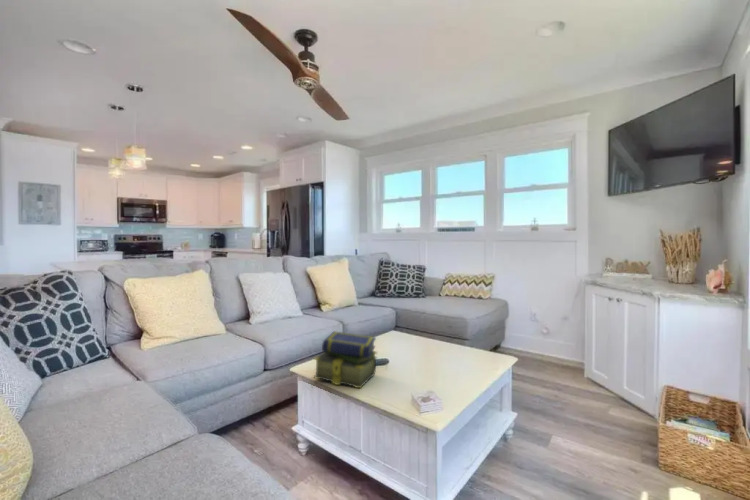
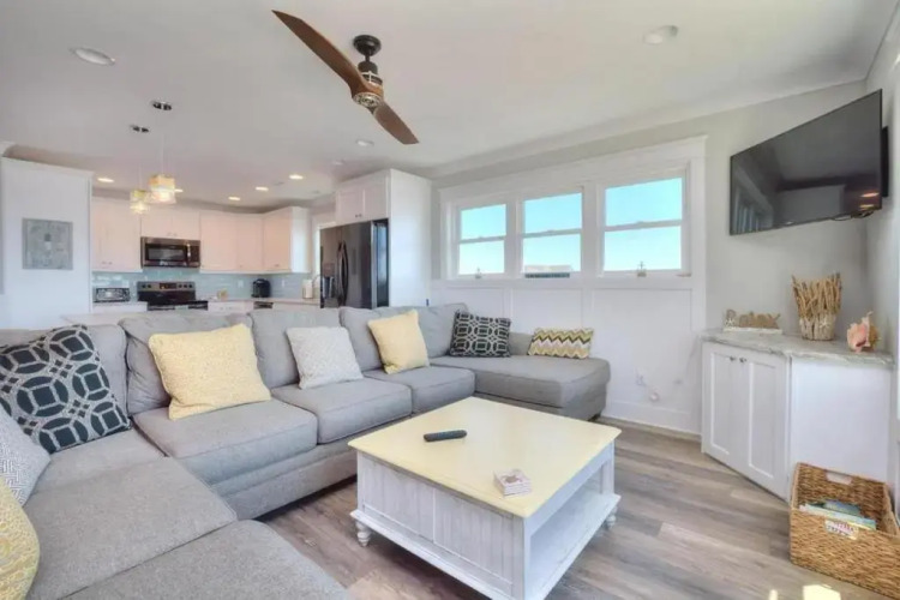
- stack of books [312,330,379,389]
